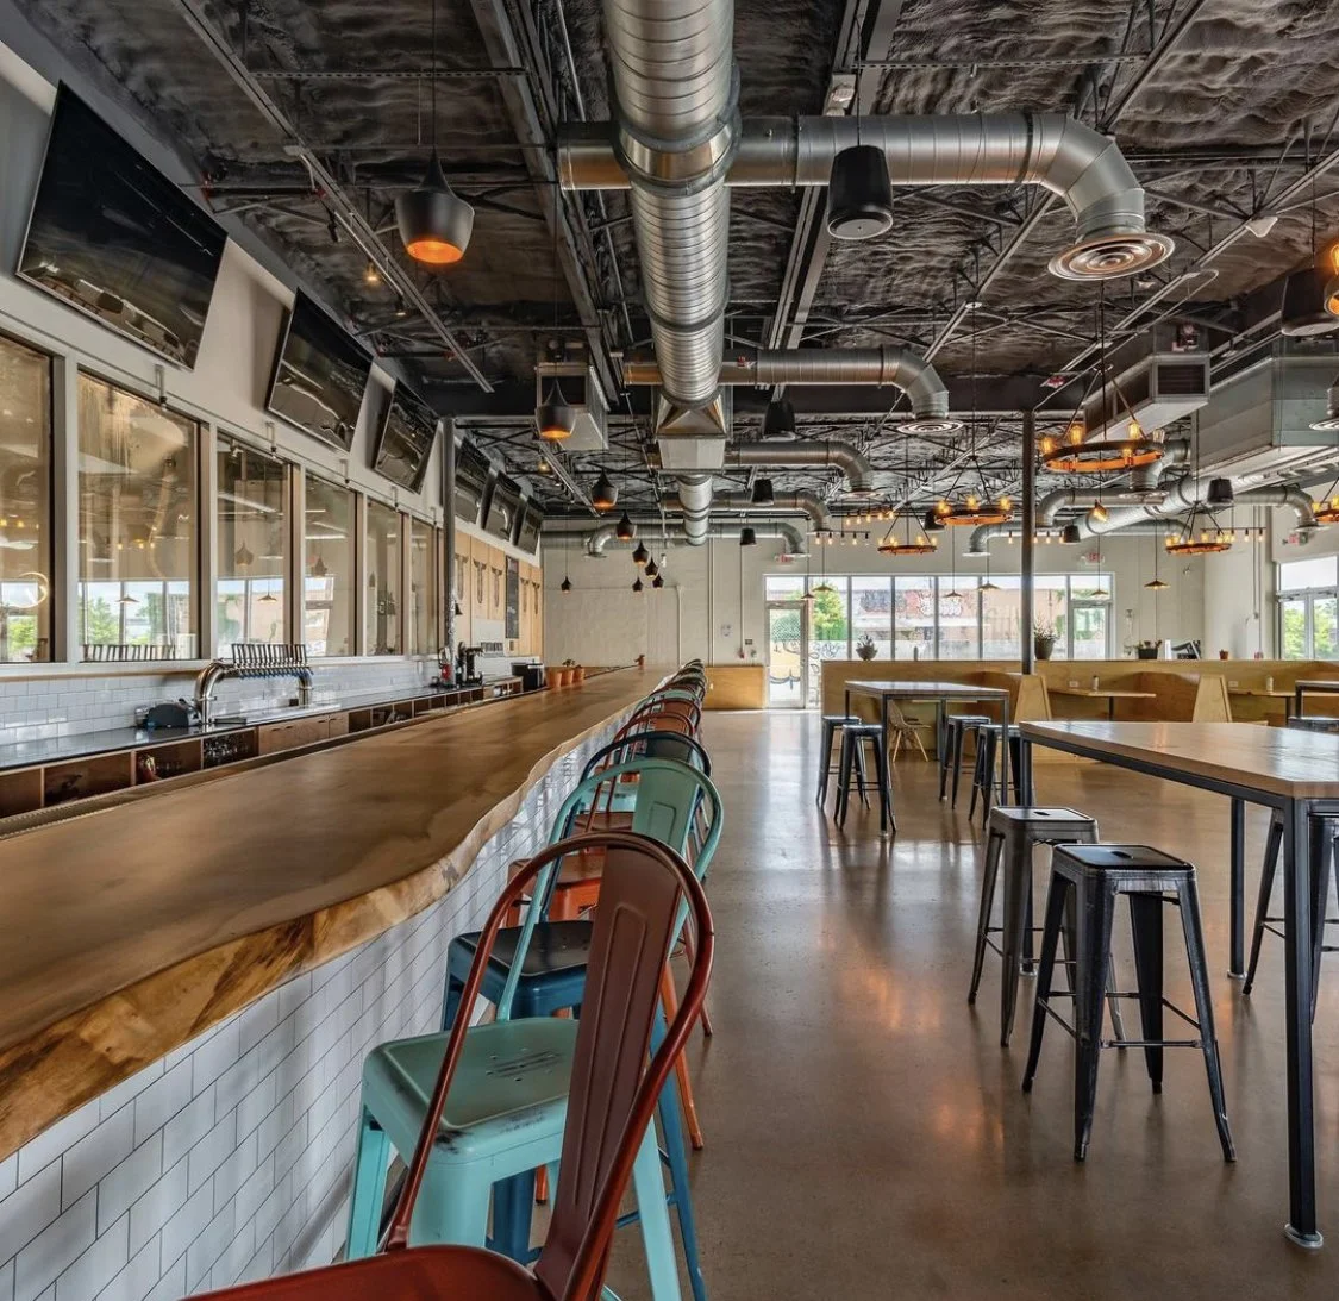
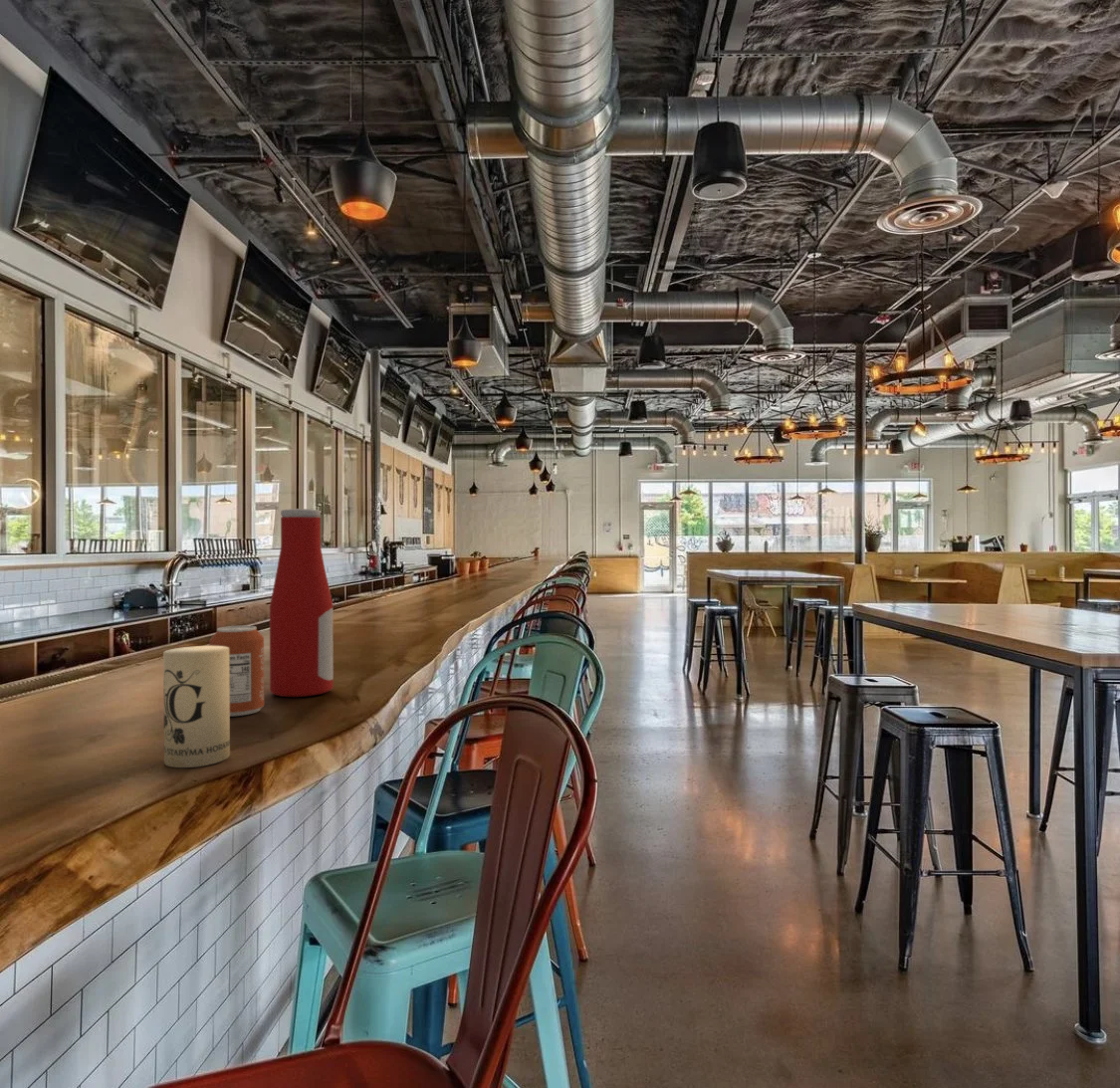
+ candle [162,645,231,768]
+ bottle [269,508,335,698]
+ can [208,625,265,717]
